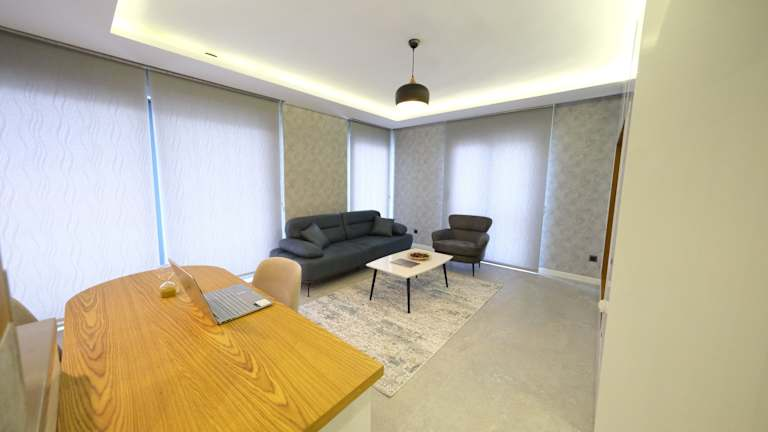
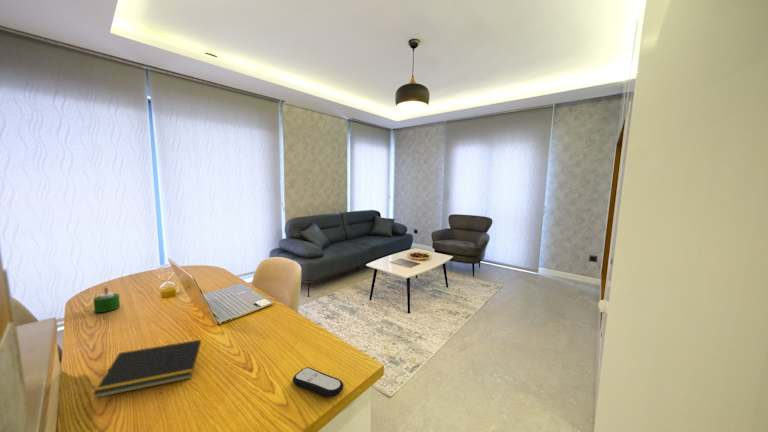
+ notepad [92,339,202,399]
+ remote control [292,366,345,398]
+ candle [93,286,121,313]
